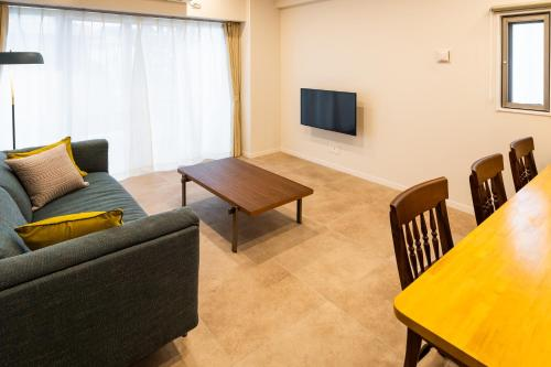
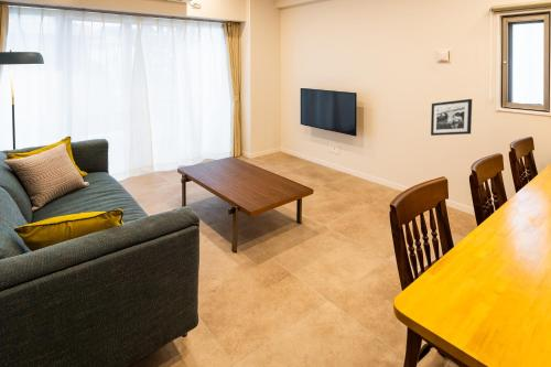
+ picture frame [430,98,473,137]
